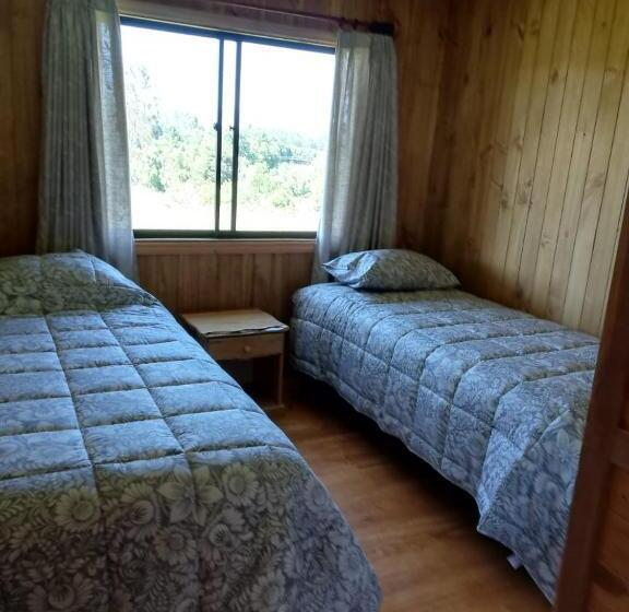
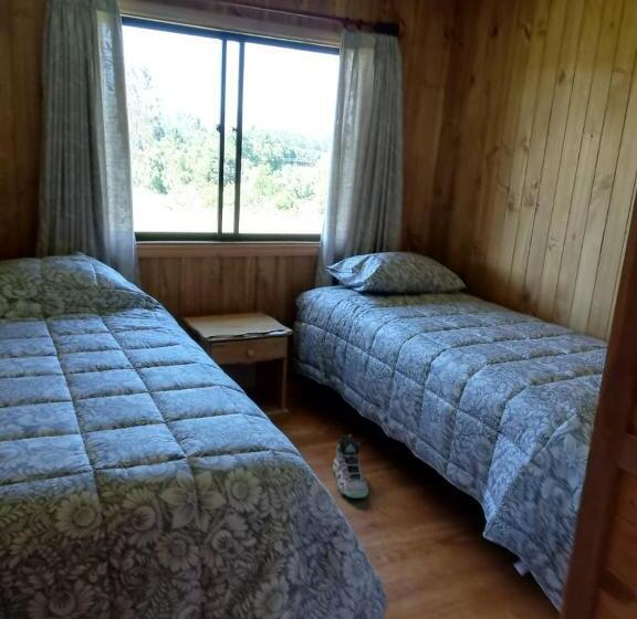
+ sneaker [332,433,369,499]
